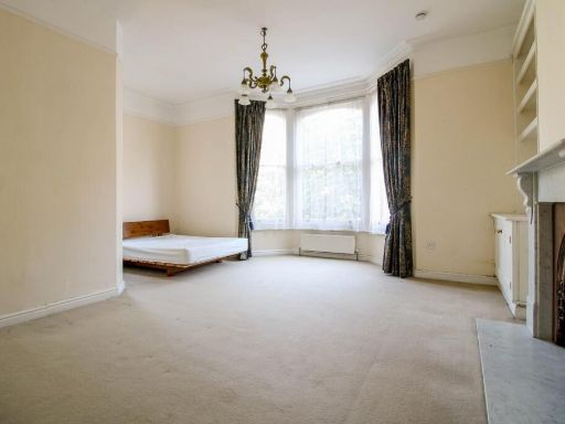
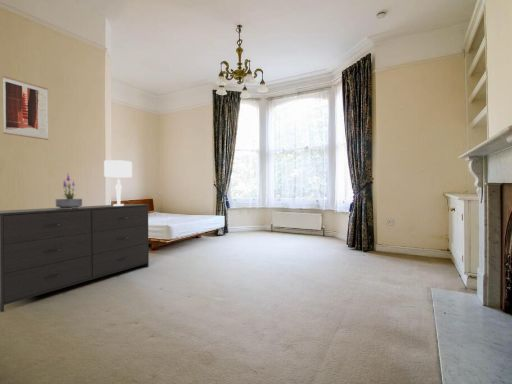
+ wall art [2,75,49,141]
+ table lamp [103,159,133,206]
+ dresser [0,203,150,313]
+ potted plant [55,173,83,209]
